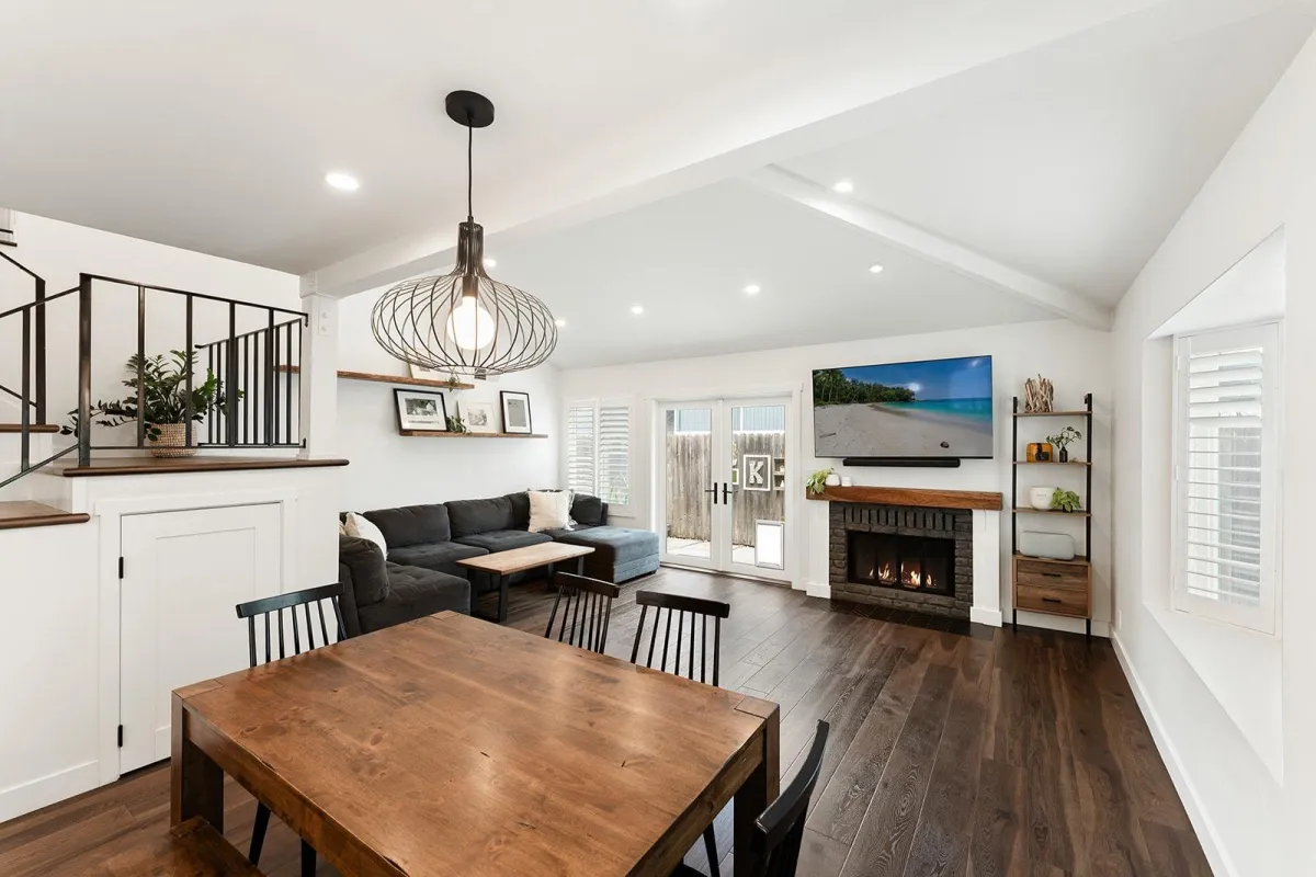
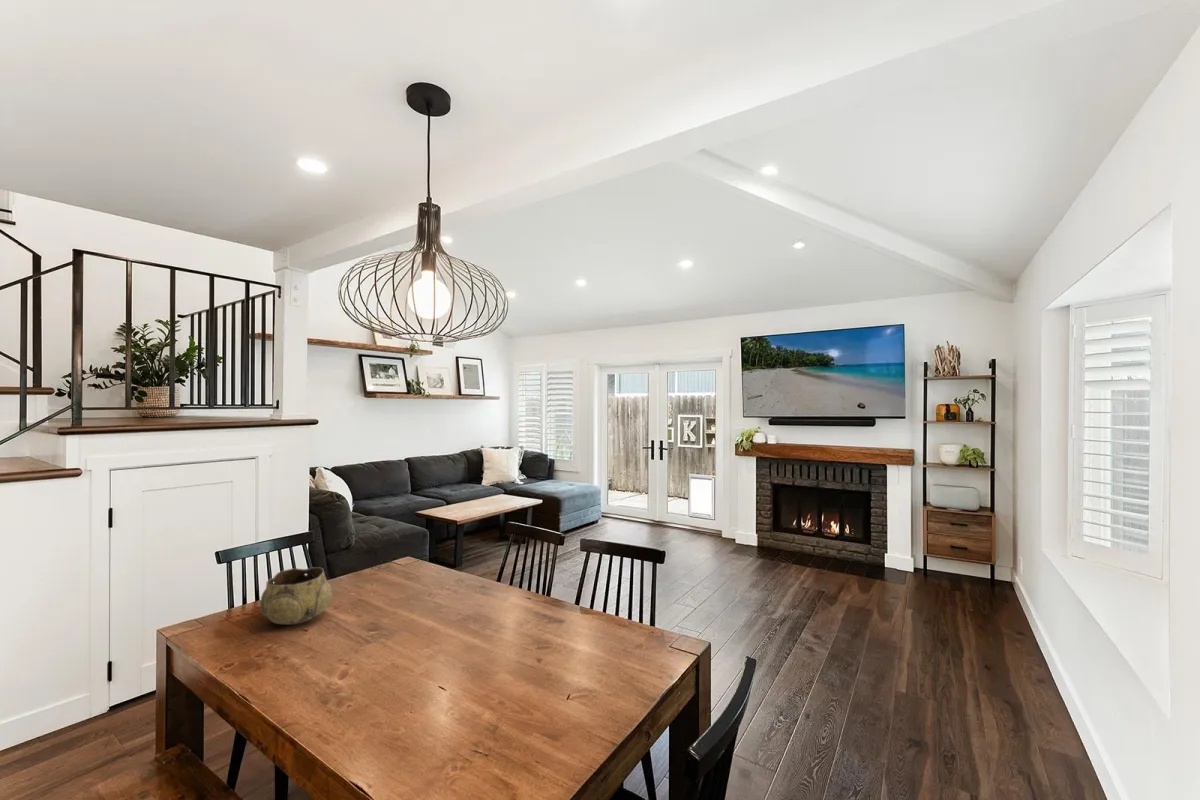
+ decorative bowl [259,566,333,626]
